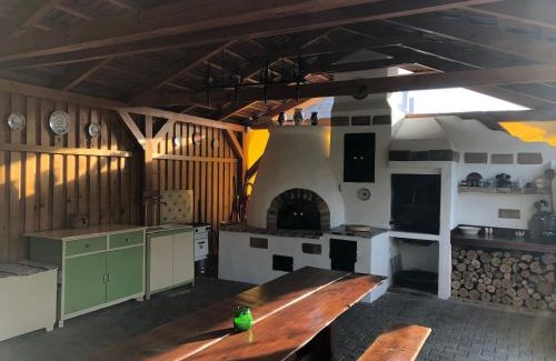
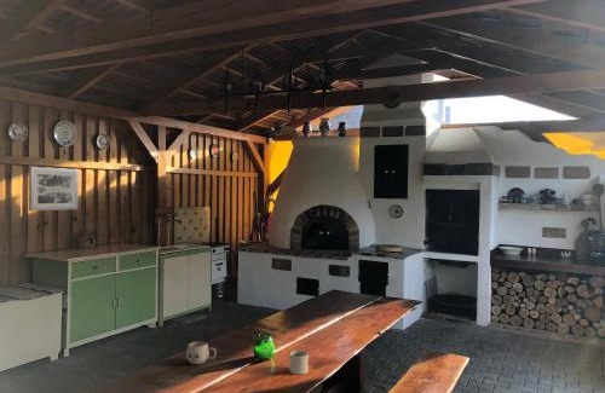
+ mug [288,349,310,376]
+ mug [185,340,218,365]
+ wall art [28,166,80,212]
